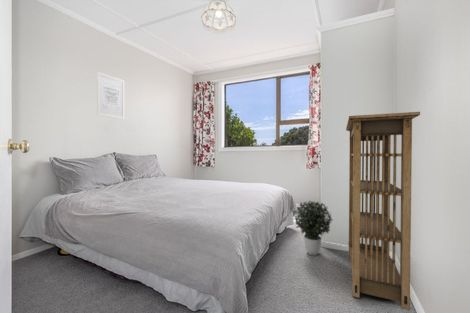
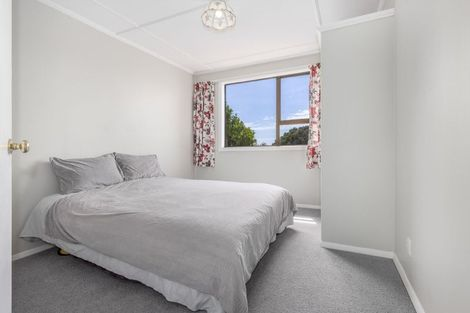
- potted plant [294,200,333,256]
- wall art [96,71,126,120]
- bookshelf [345,111,421,311]
